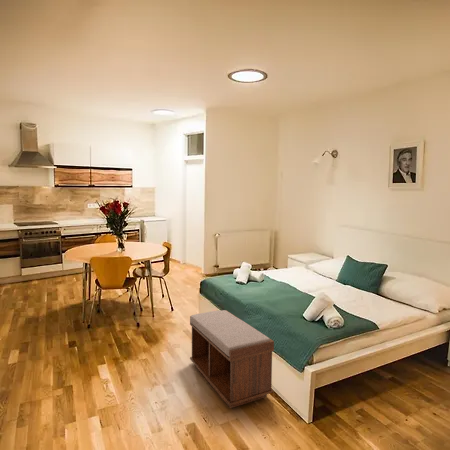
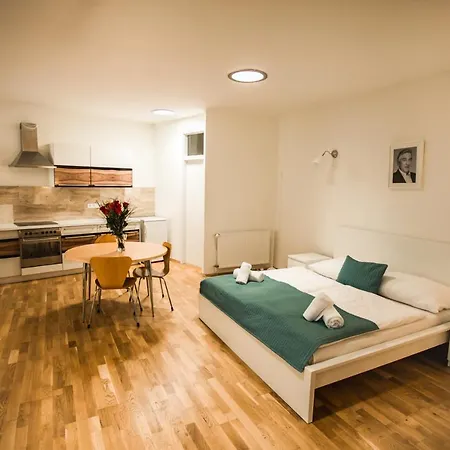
- bench [189,309,275,409]
